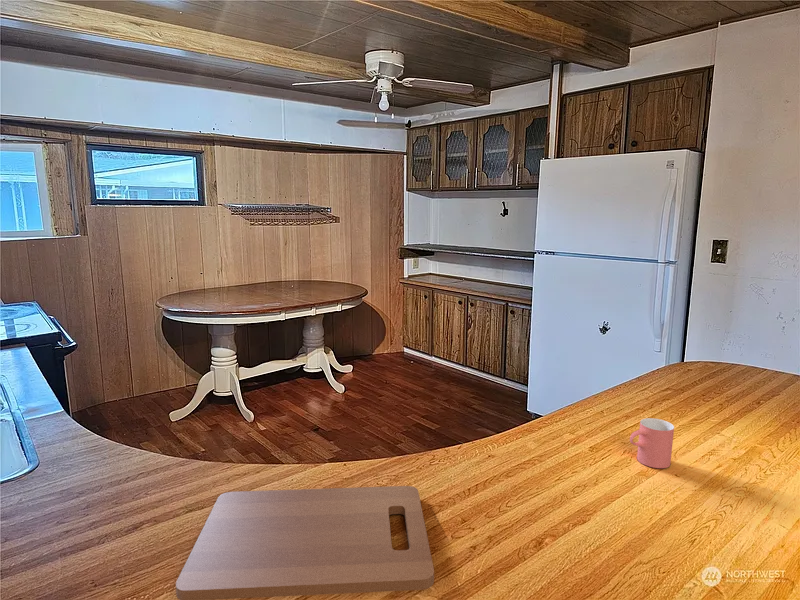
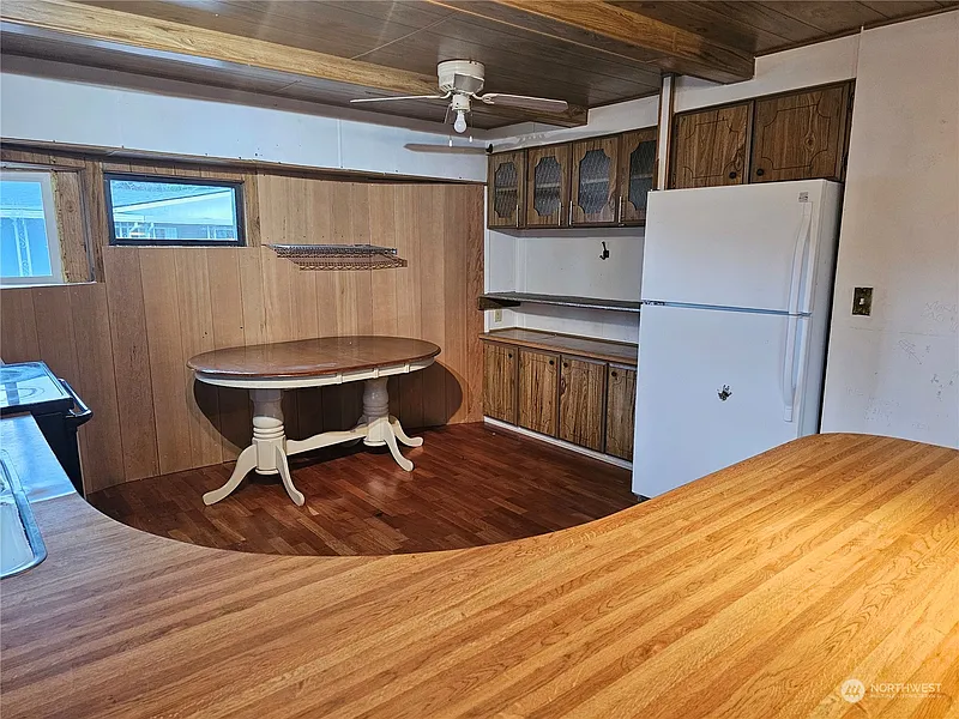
- cup [629,417,675,469]
- cutting board [175,485,435,600]
